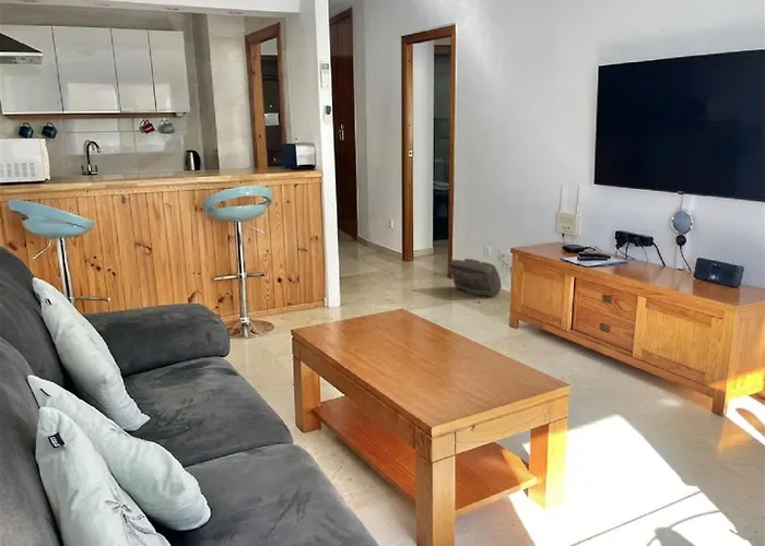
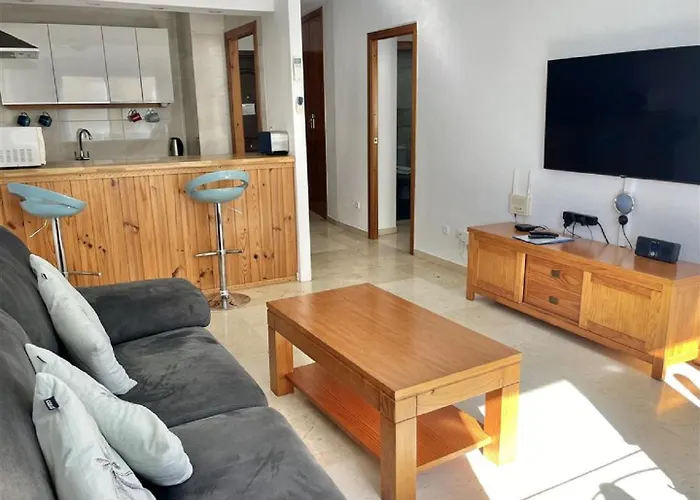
- backpack [448,258,503,298]
